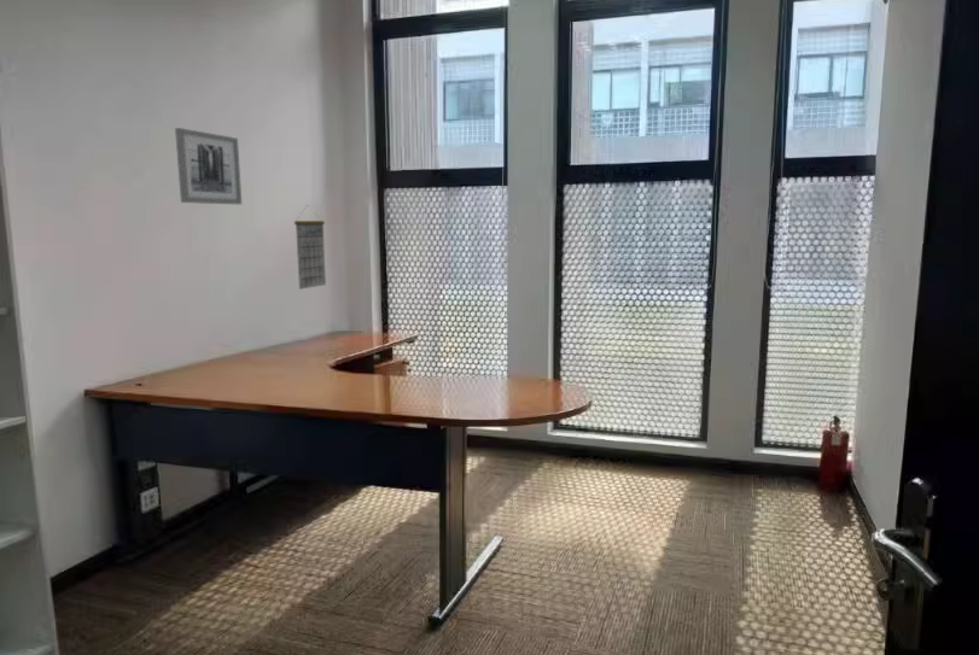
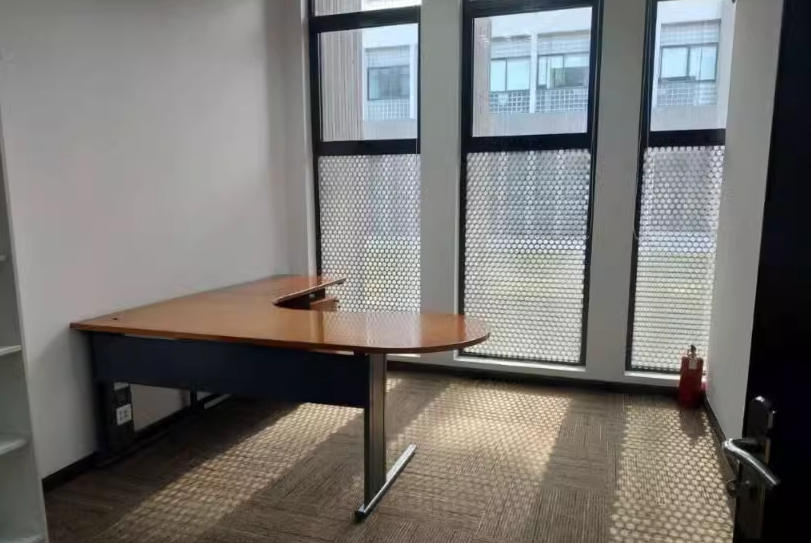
- wall art [174,127,243,205]
- calendar [293,205,327,291]
